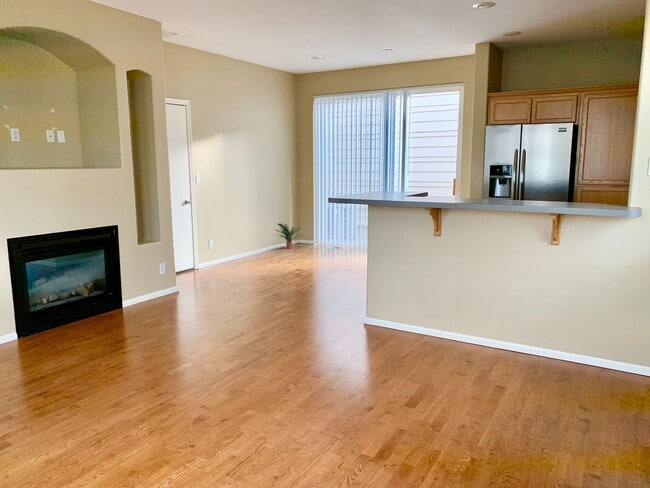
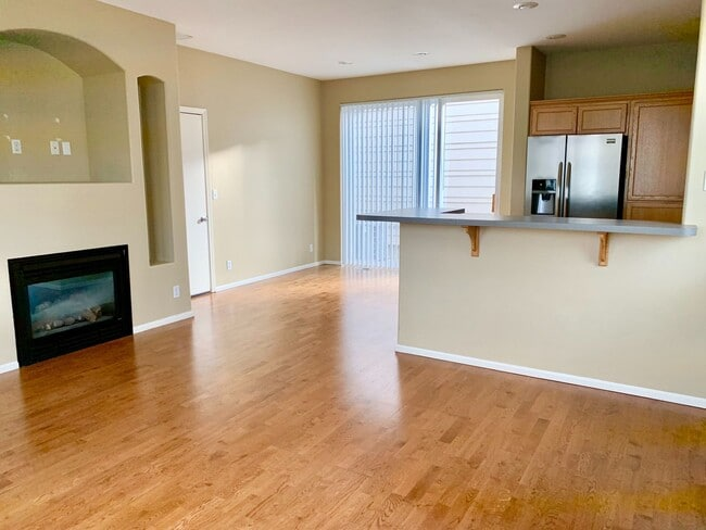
- potted plant [275,222,303,250]
